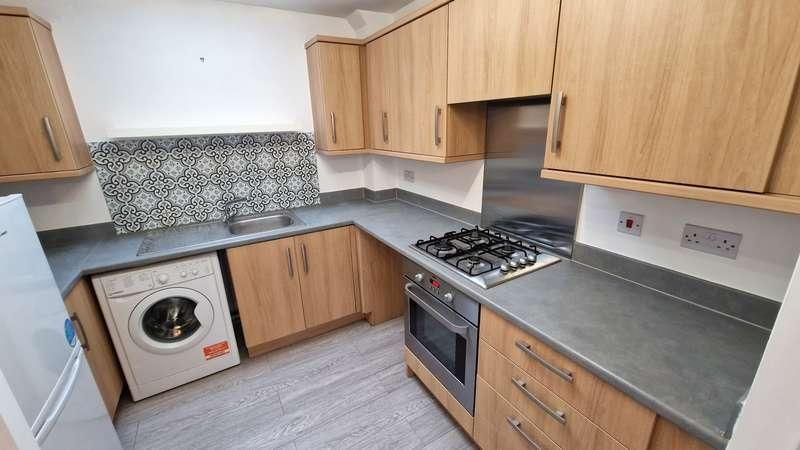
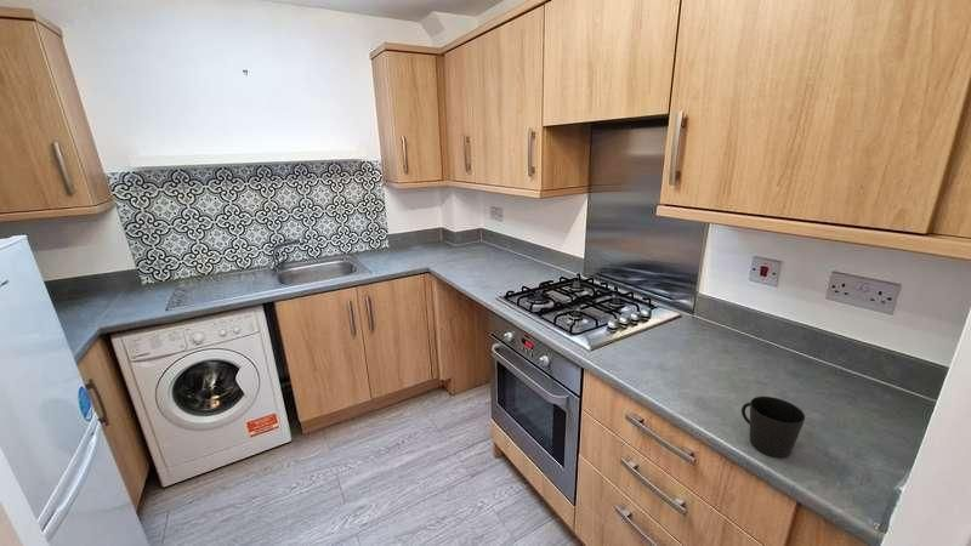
+ cup [740,396,806,459]
